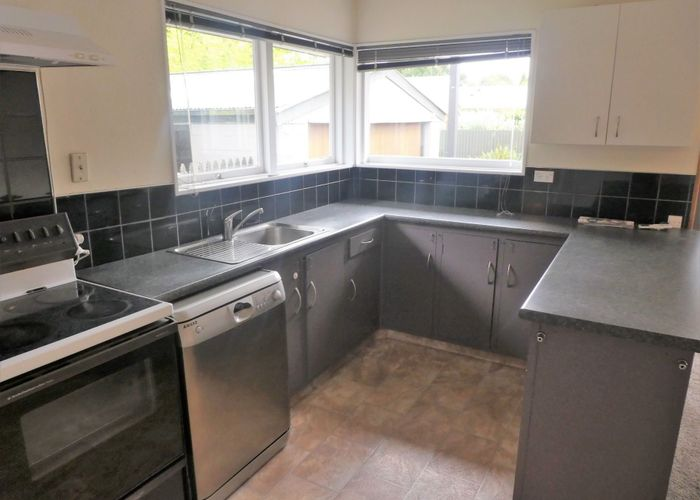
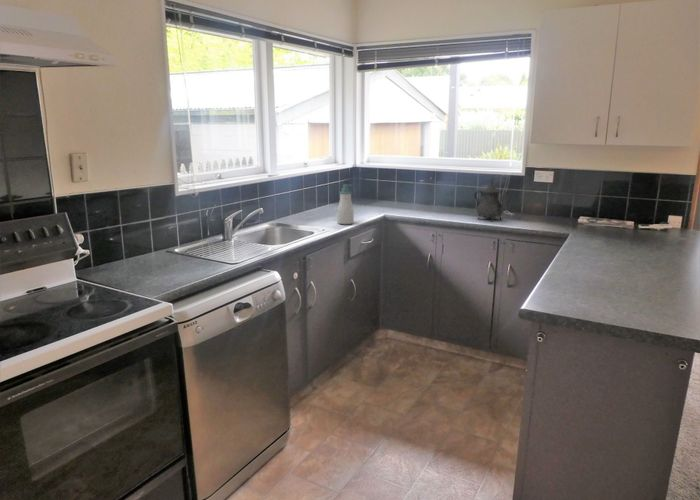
+ teapot [473,178,510,222]
+ soap bottle [336,184,355,225]
